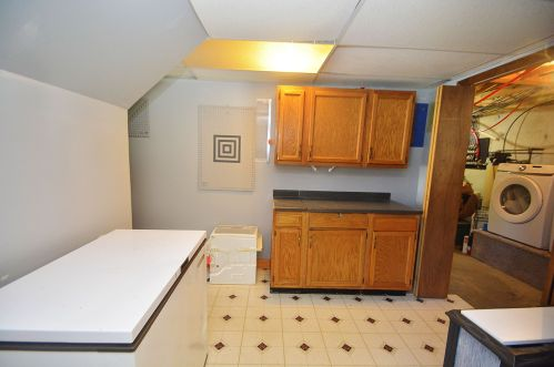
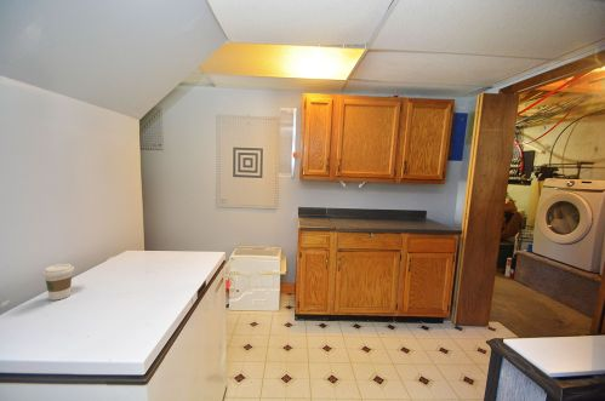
+ coffee cup [41,263,75,302]
